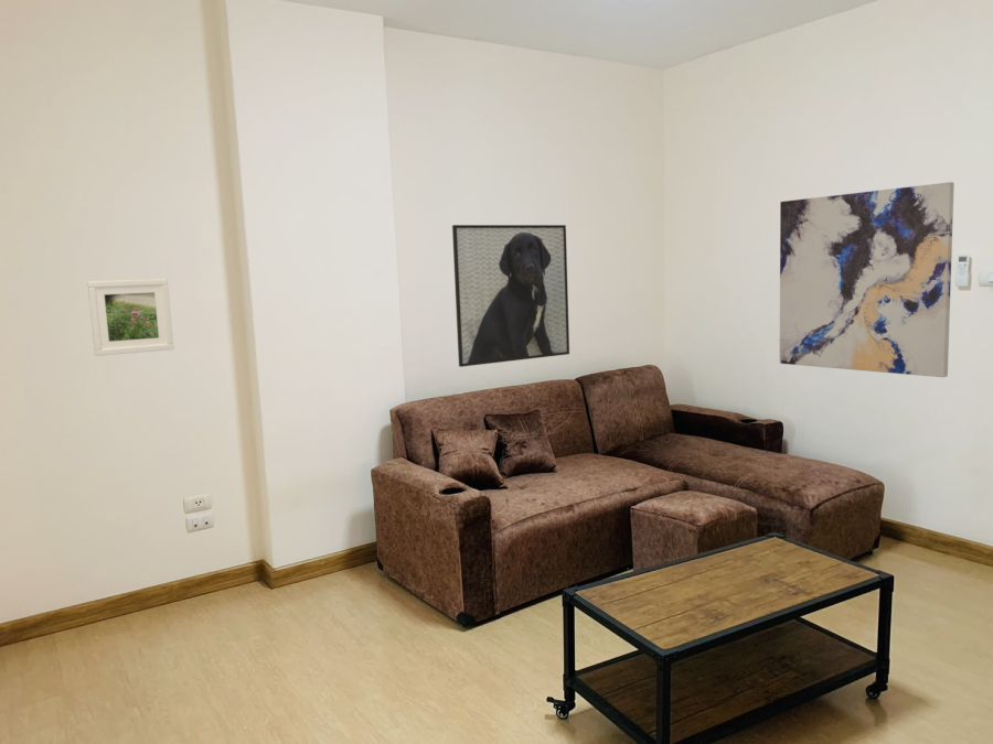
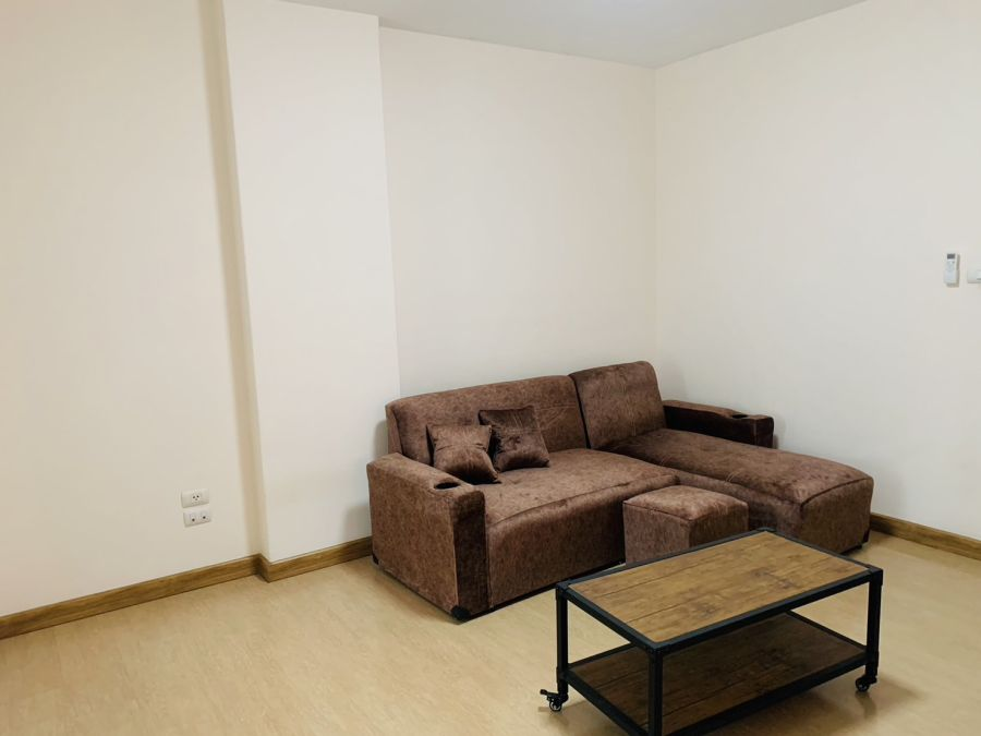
- wall art [779,181,955,378]
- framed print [86,278,174,357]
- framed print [451,224,570,368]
